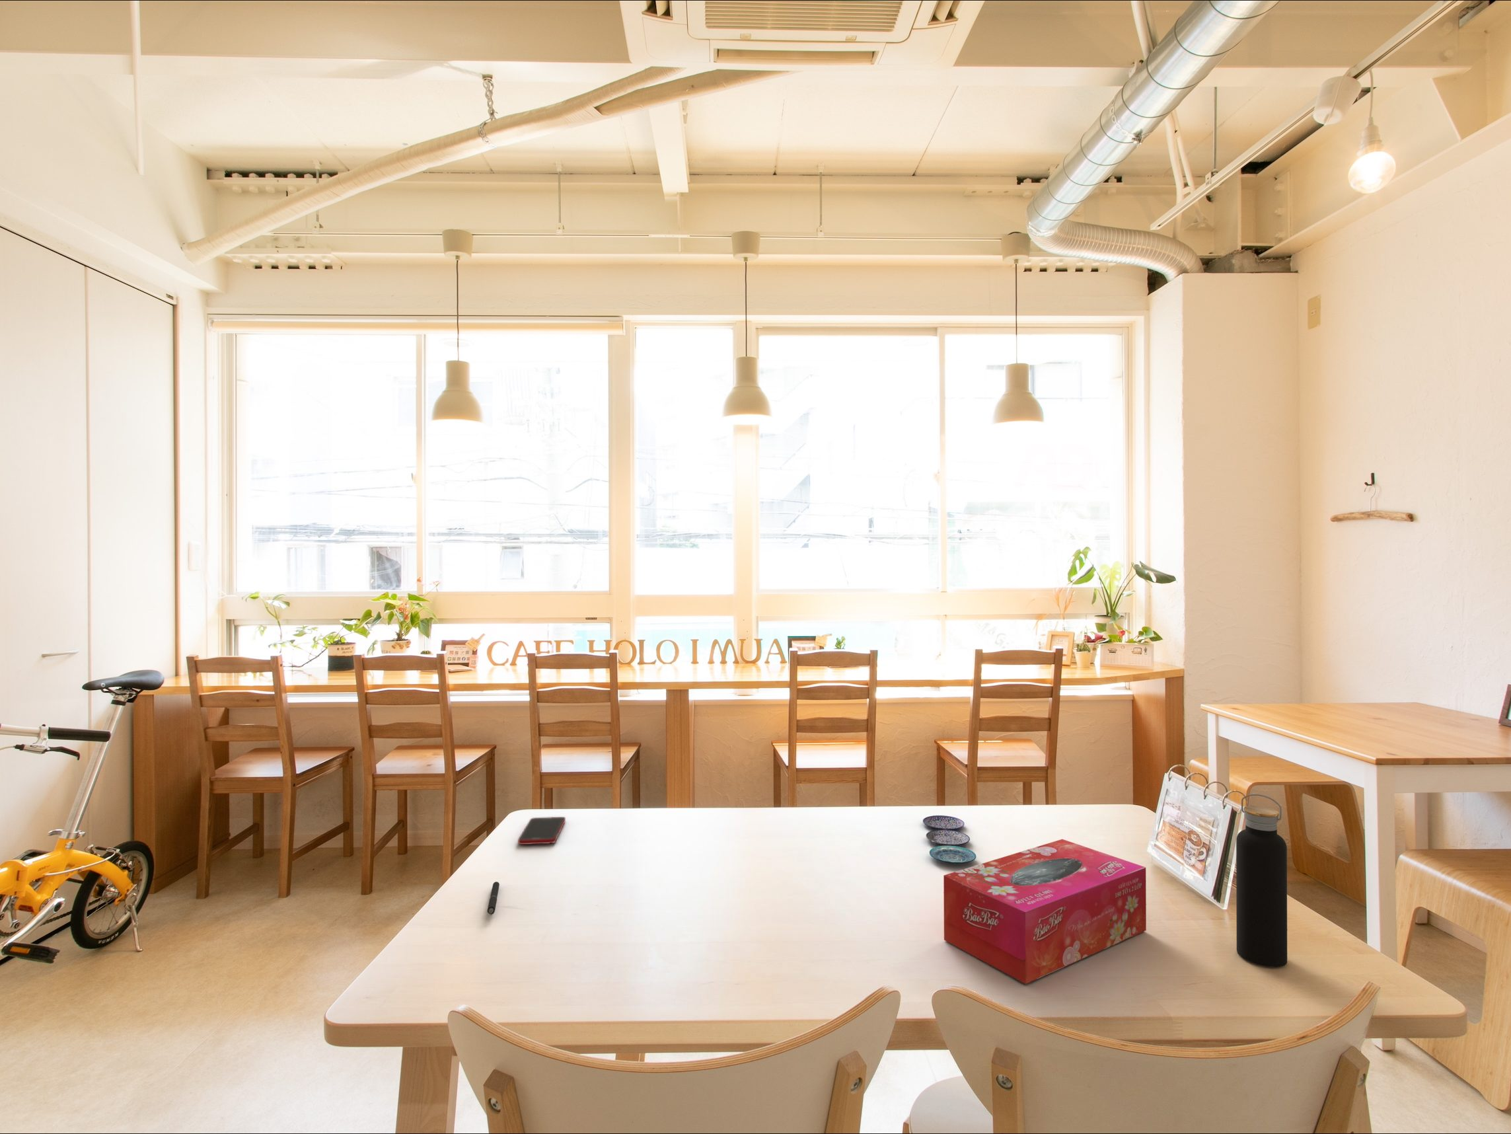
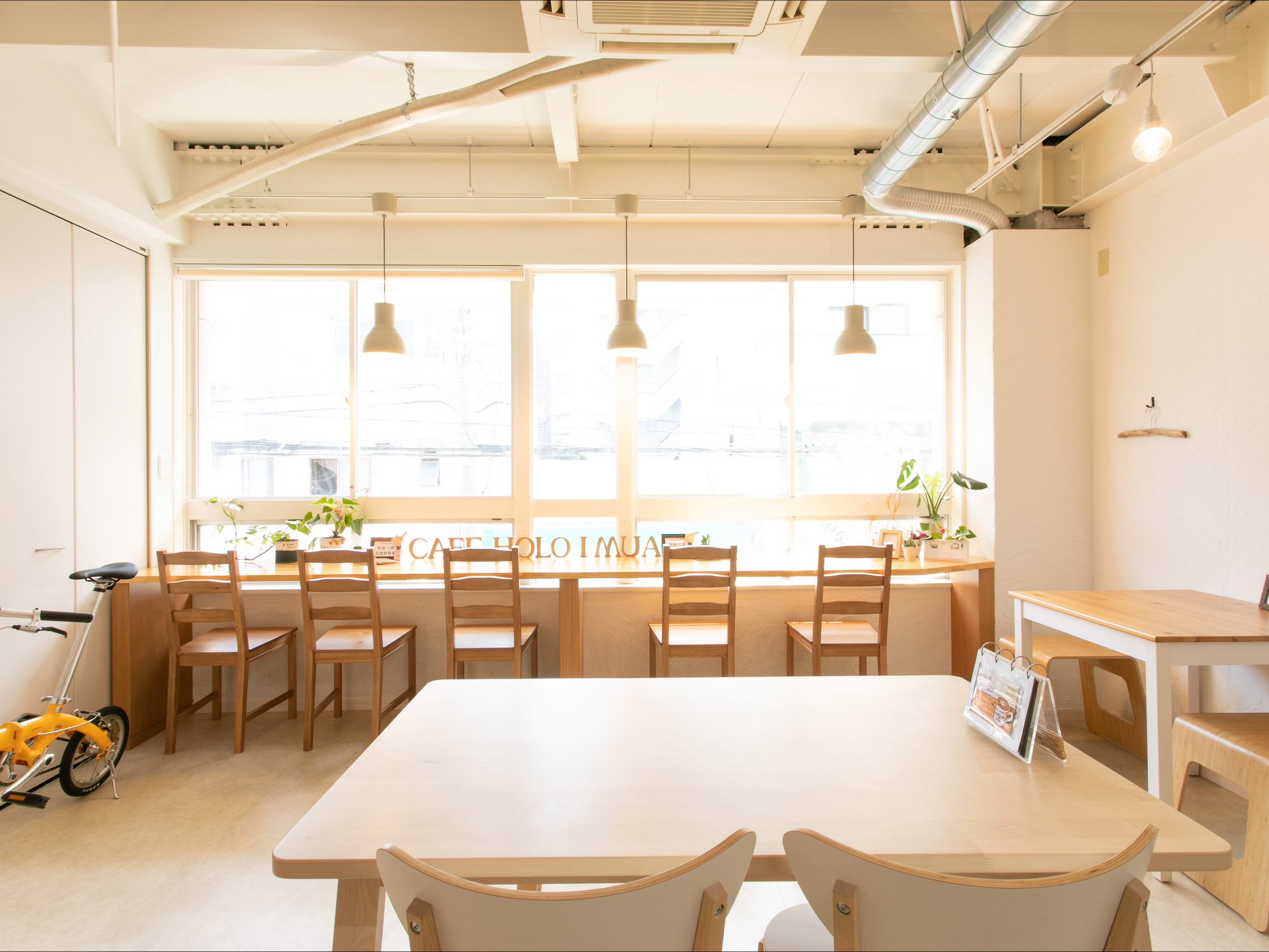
- tissue box [943,839,1147,985]
- water bottle [1236,793,1287,967]
- pen [487,881,500,915]
- plate [923,815,978,865]
- cell phone [517,816,567,846]
